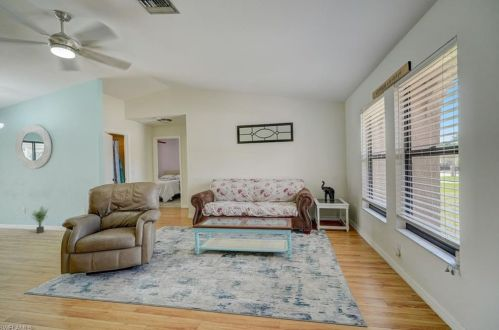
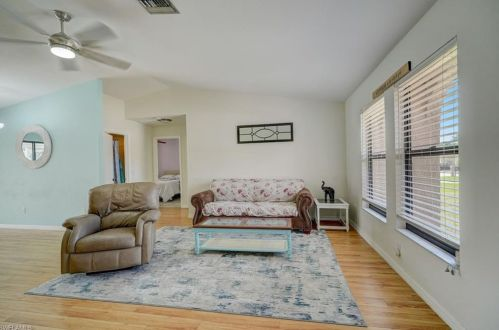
- potted plant [31,205,50,234]
